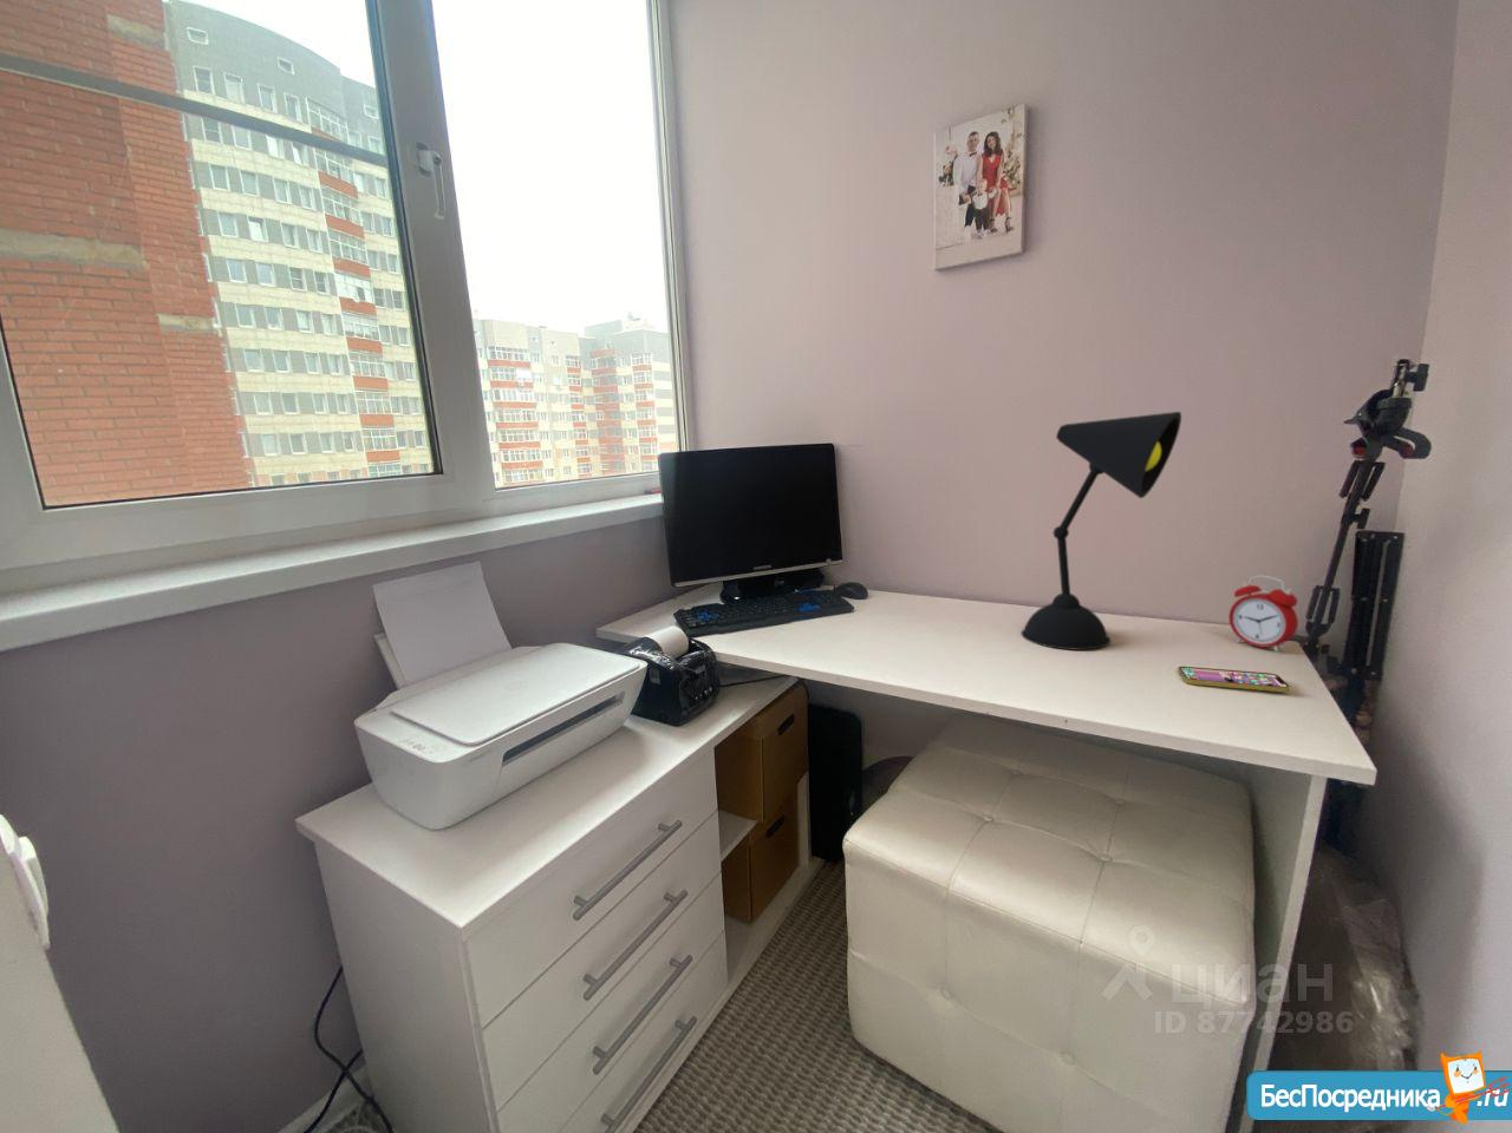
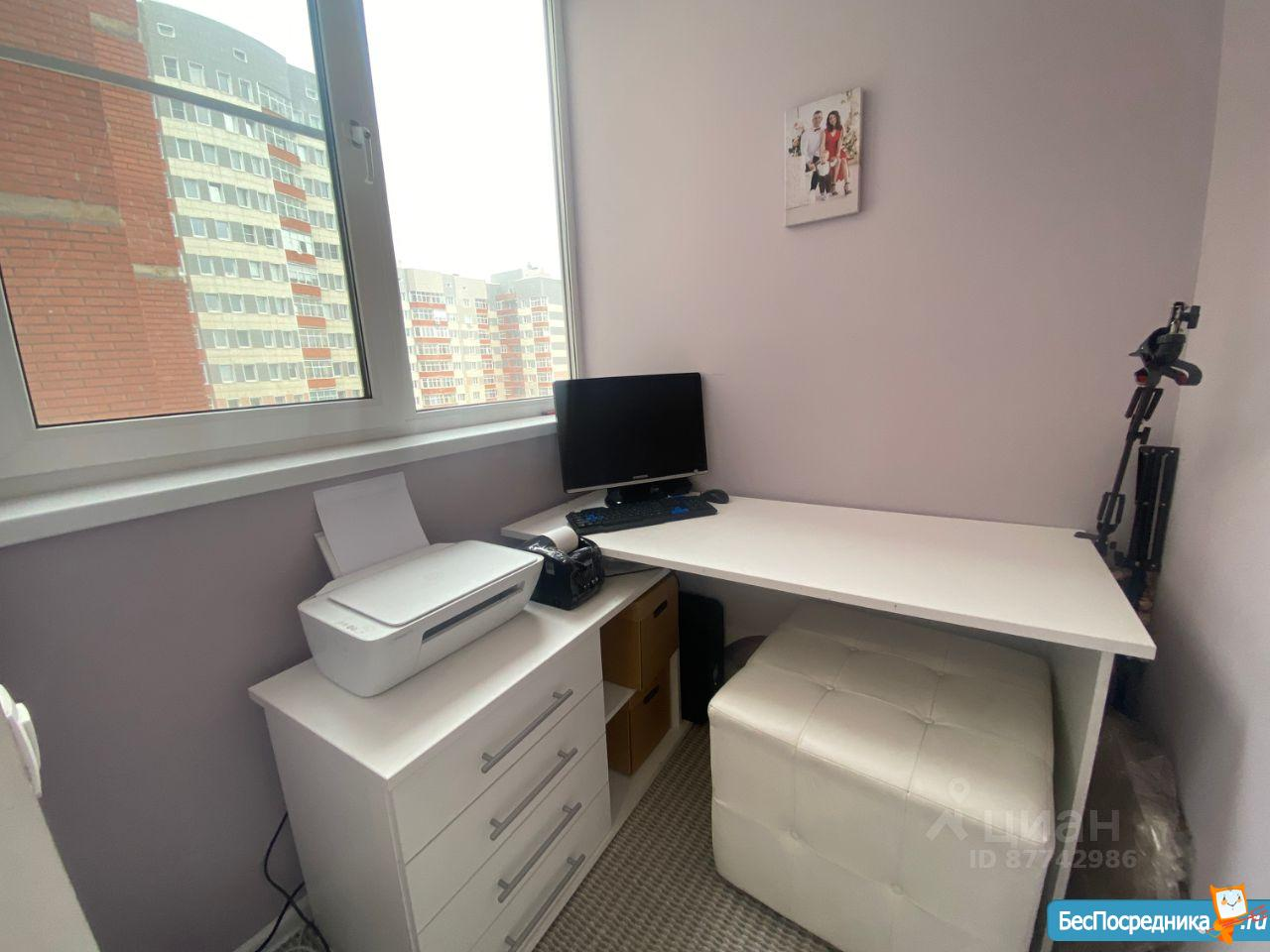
- alarm clock [1227,575,1299,652]
- desk lamp [1020,411,1182,651]
- smartphone [1176,665,1291,693]
